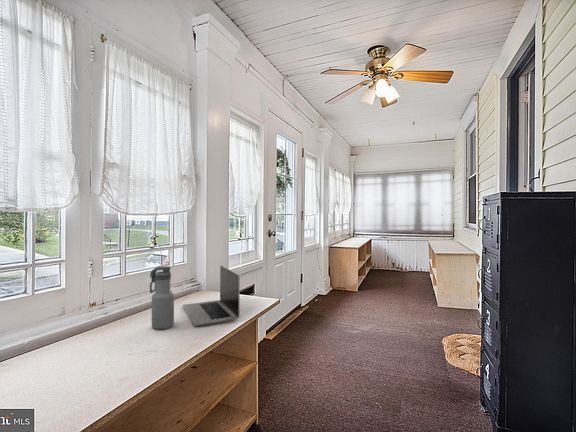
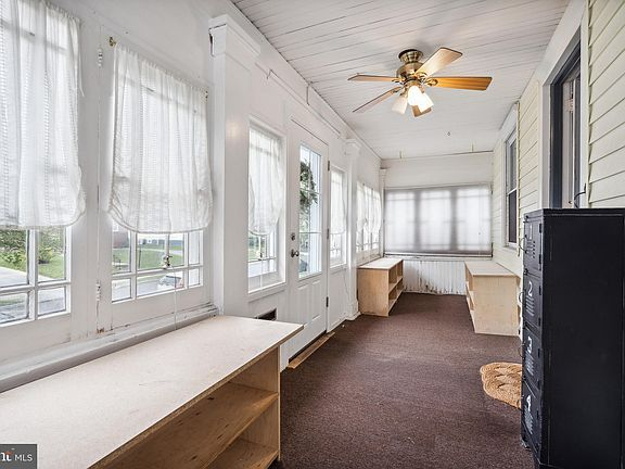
- water bottle [149,265,175,330]
- laptop [182,264,241,326]
